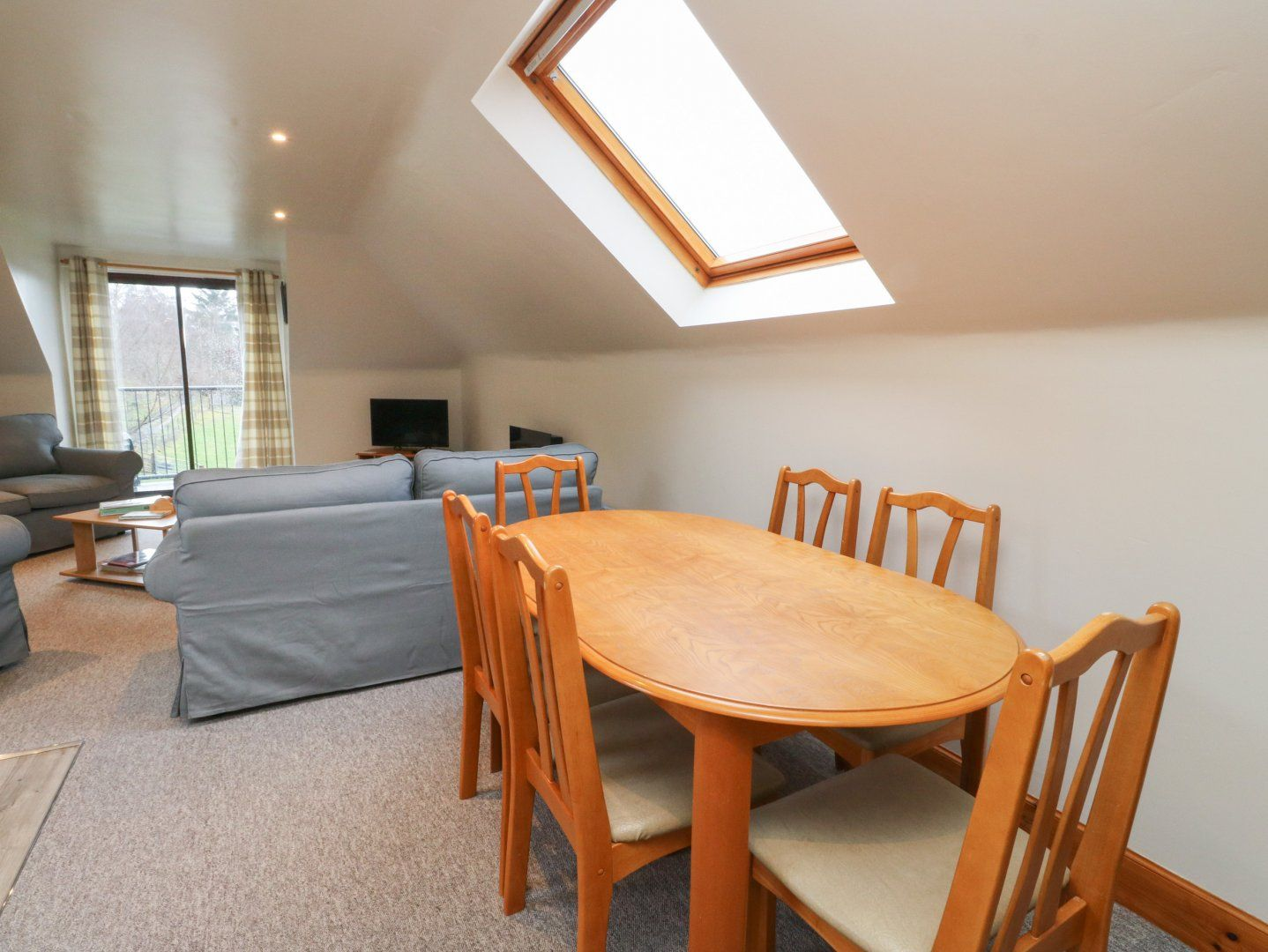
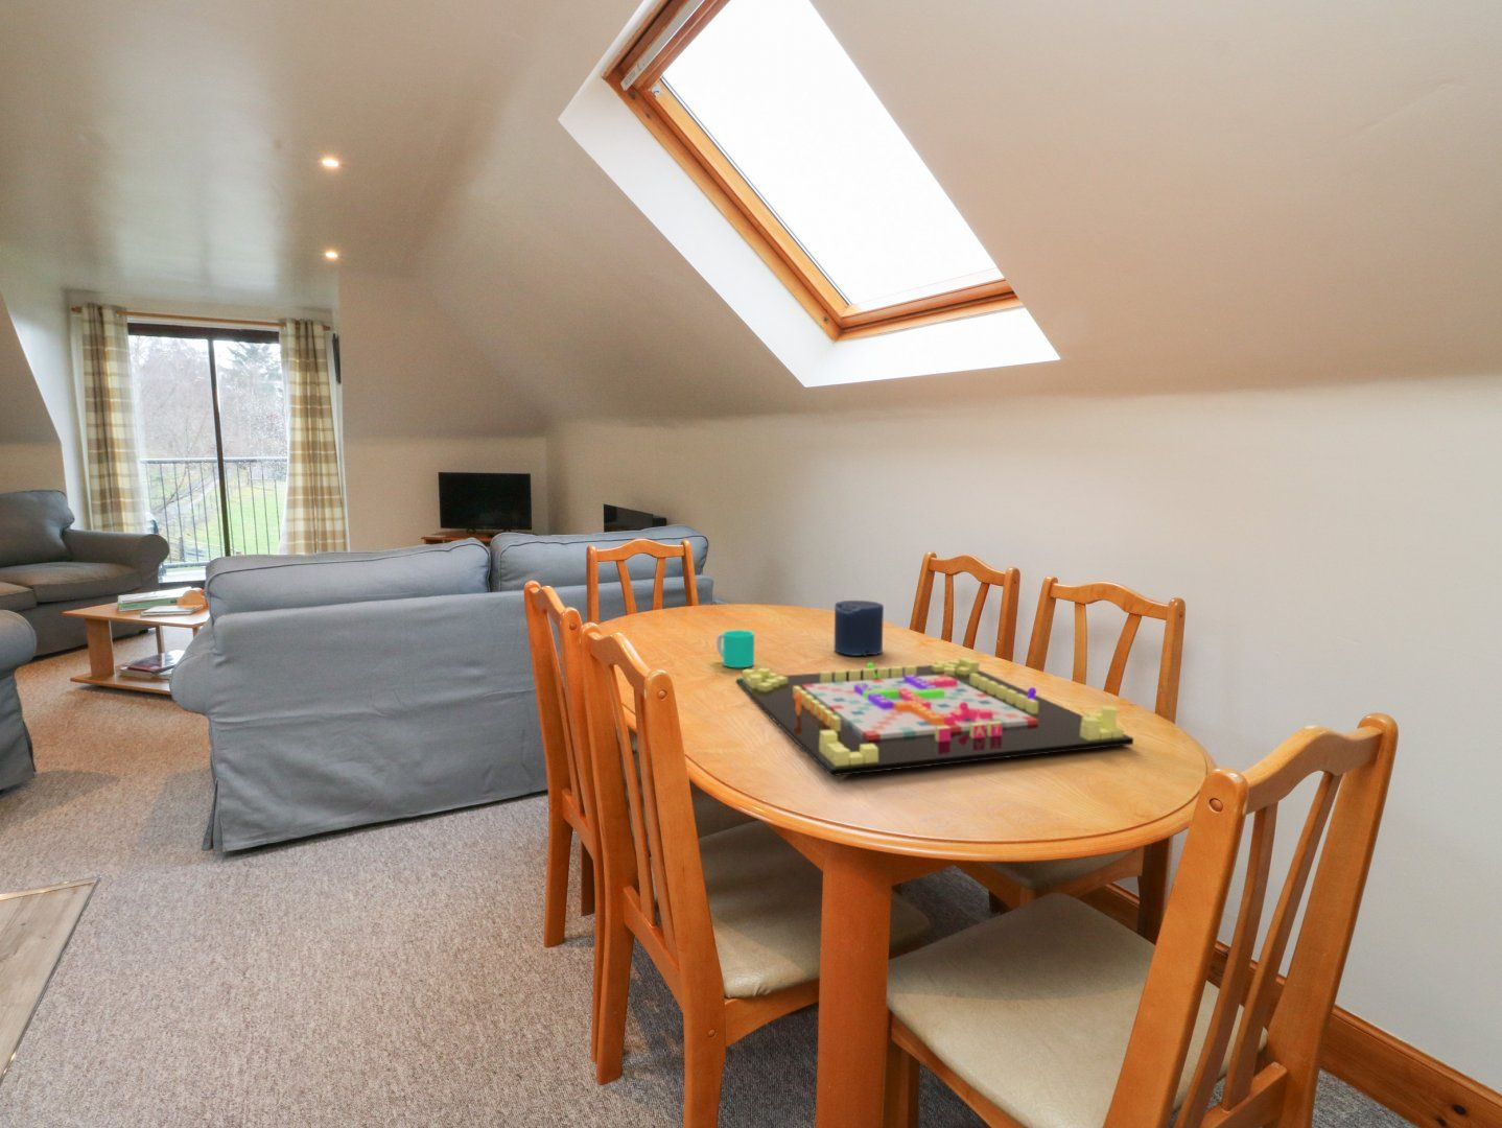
+ candle [834,600,885,656]
+ gameboard [736,656,1135,777]
+ cup [715,629,756,668]
